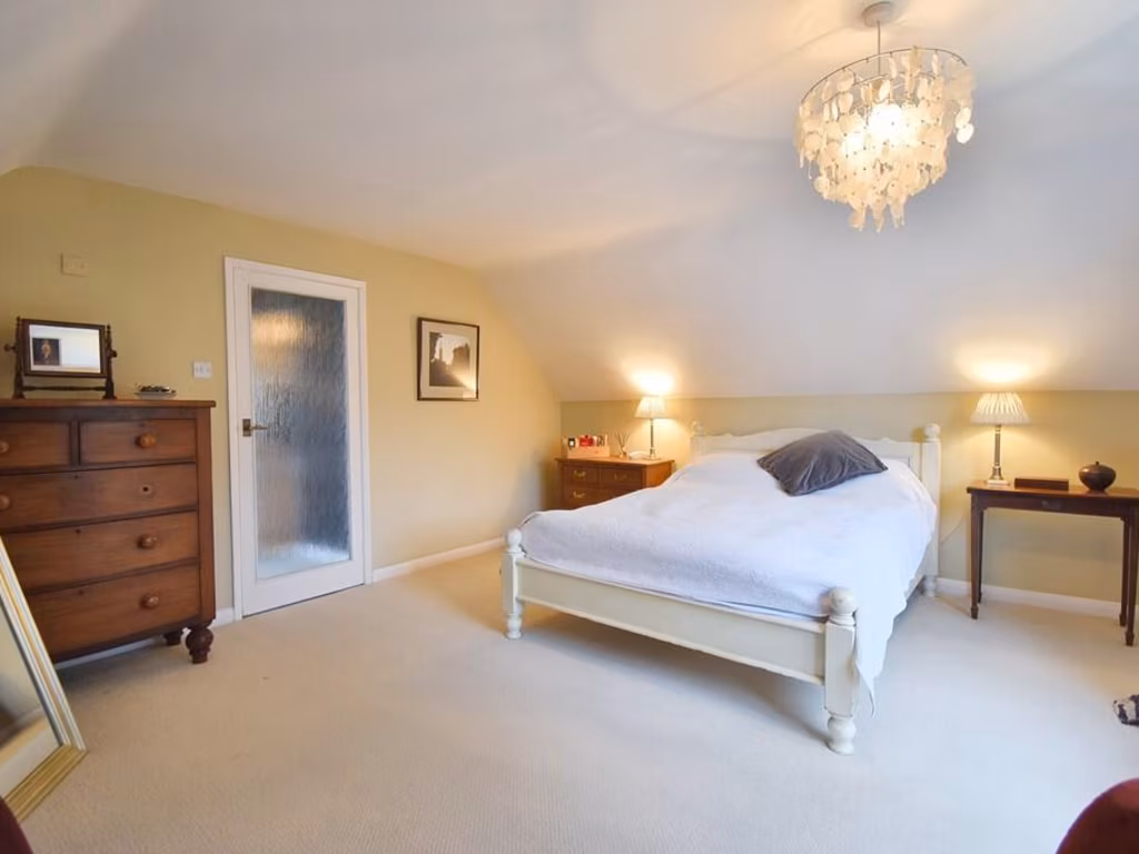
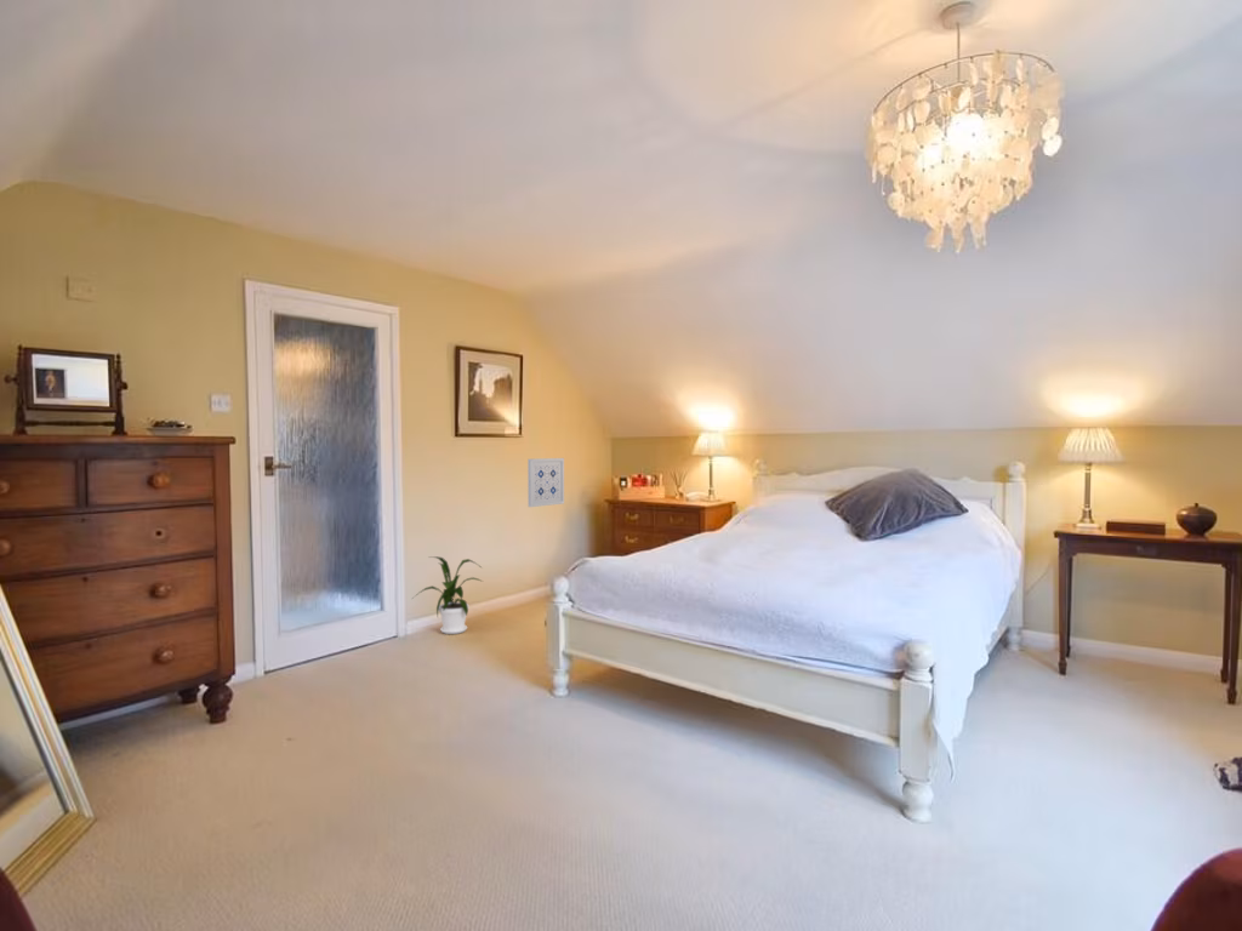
+ wall art [526,457,565,508]
+ house plant [412,555,484,635]
